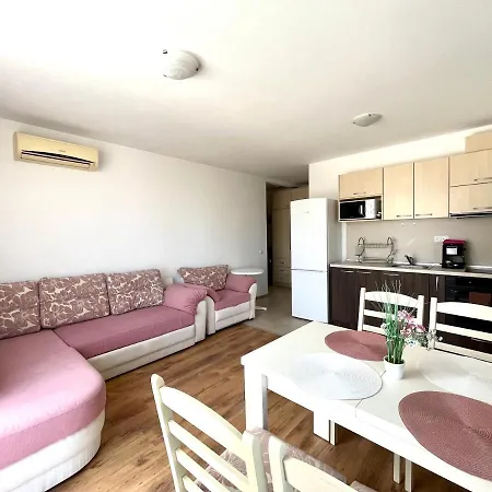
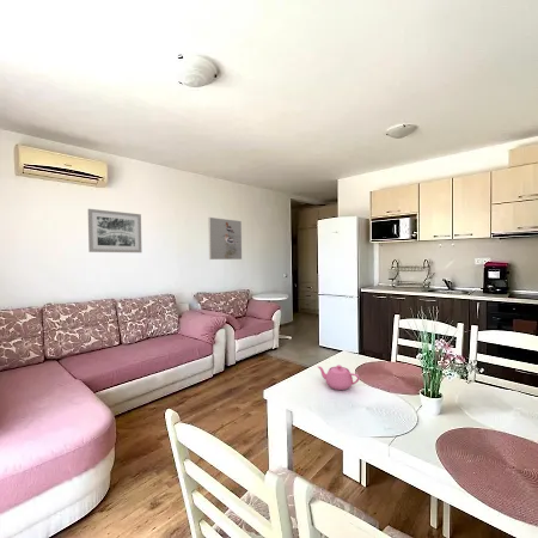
+ wall art [87,208,143,253]
+ teapot [317,363,361,391]
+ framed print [207,216,243,261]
